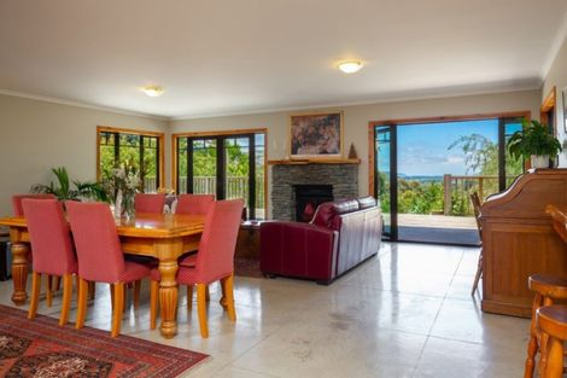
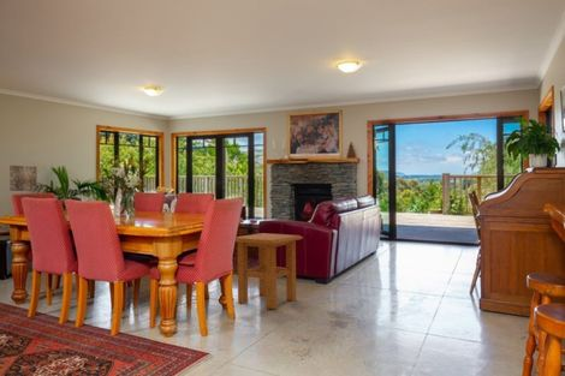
+ side table [234,232,304,310]
+ wall art [8,165,38,192]
